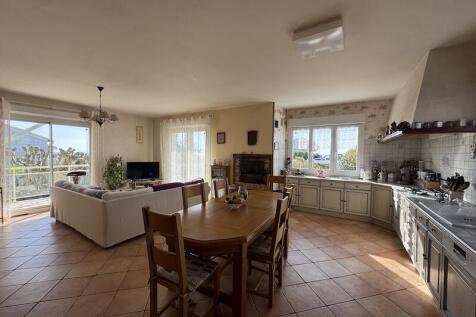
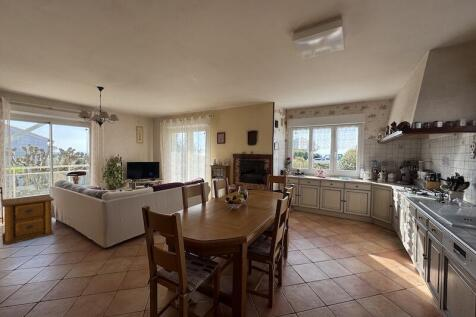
+ side table [1,194,55,246]
